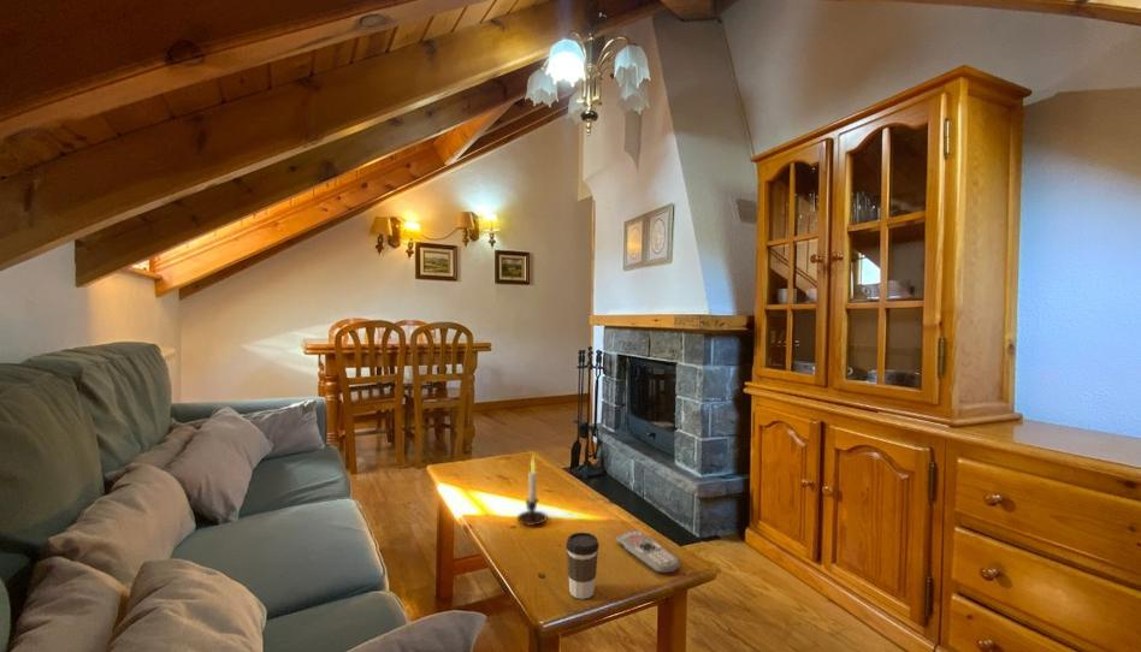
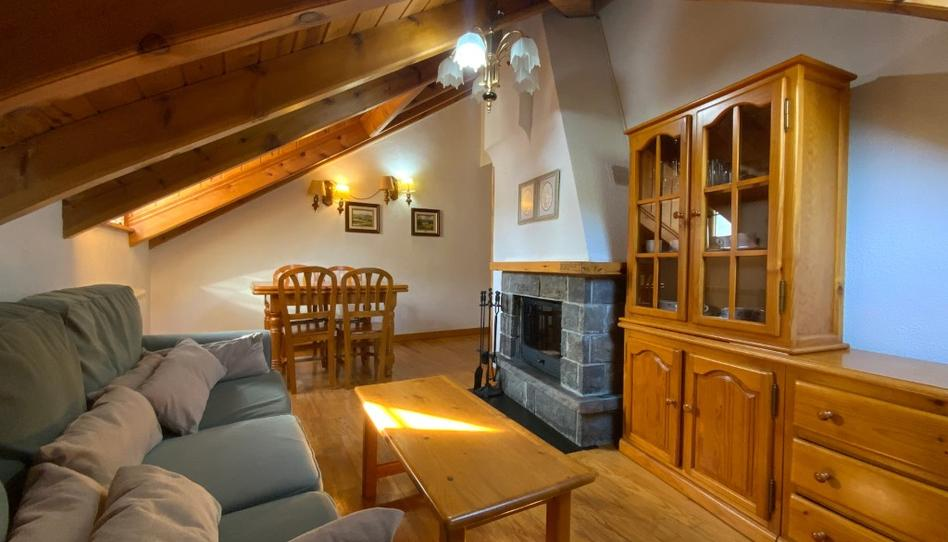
- candle [516,456,549,527]
- remote control [615,529,681,575]
- coffee cup [564,532,601,600]
